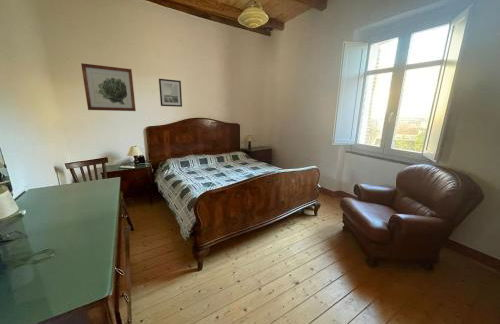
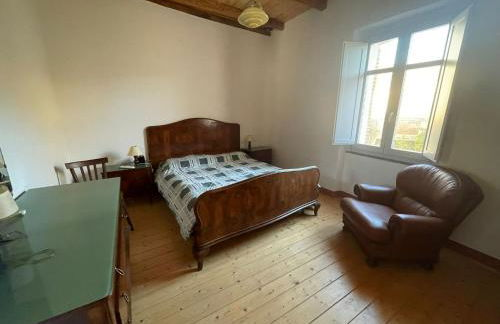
- wall art [158,78,183,108]
- wall art [80,62,137,112]
